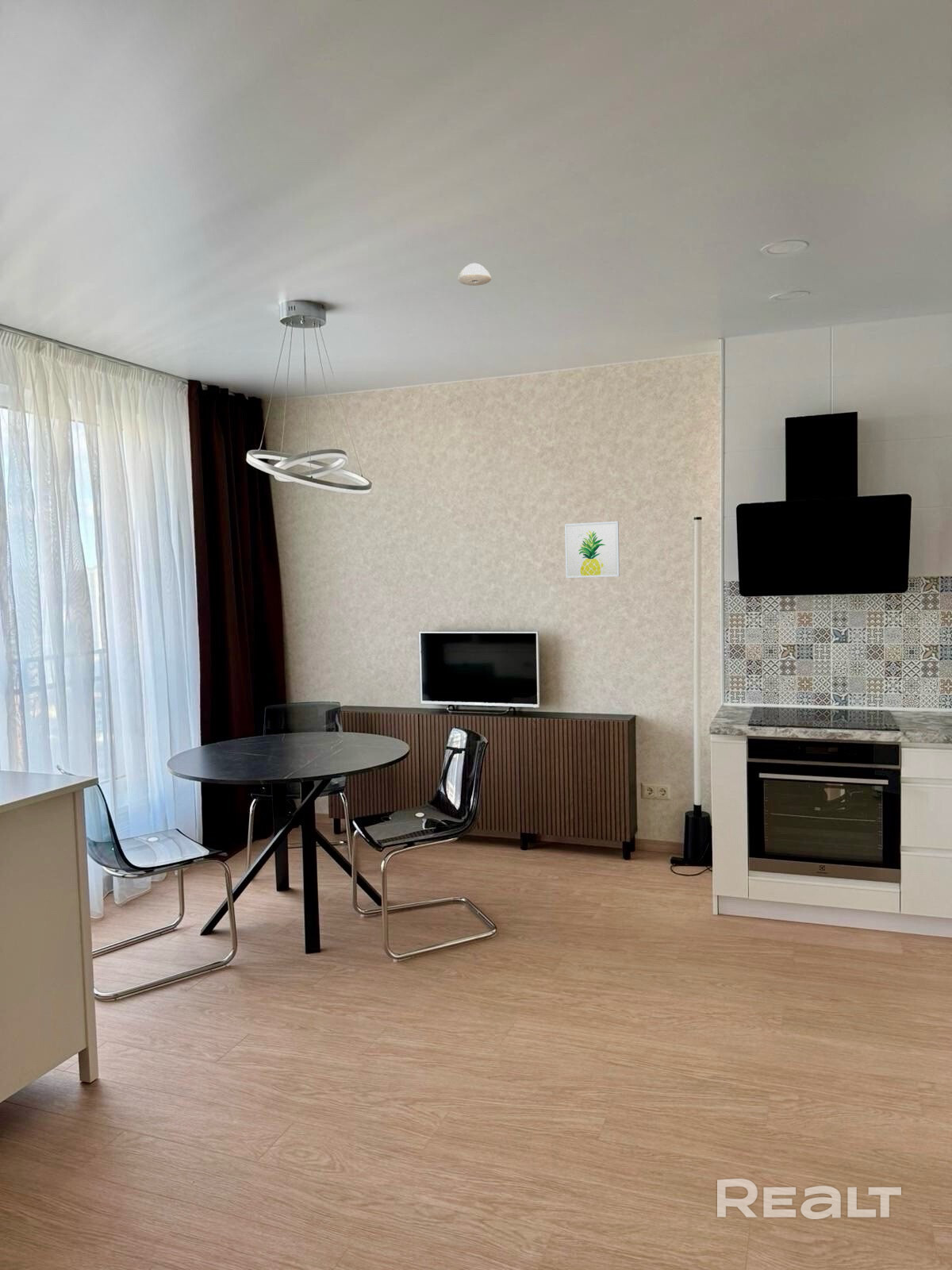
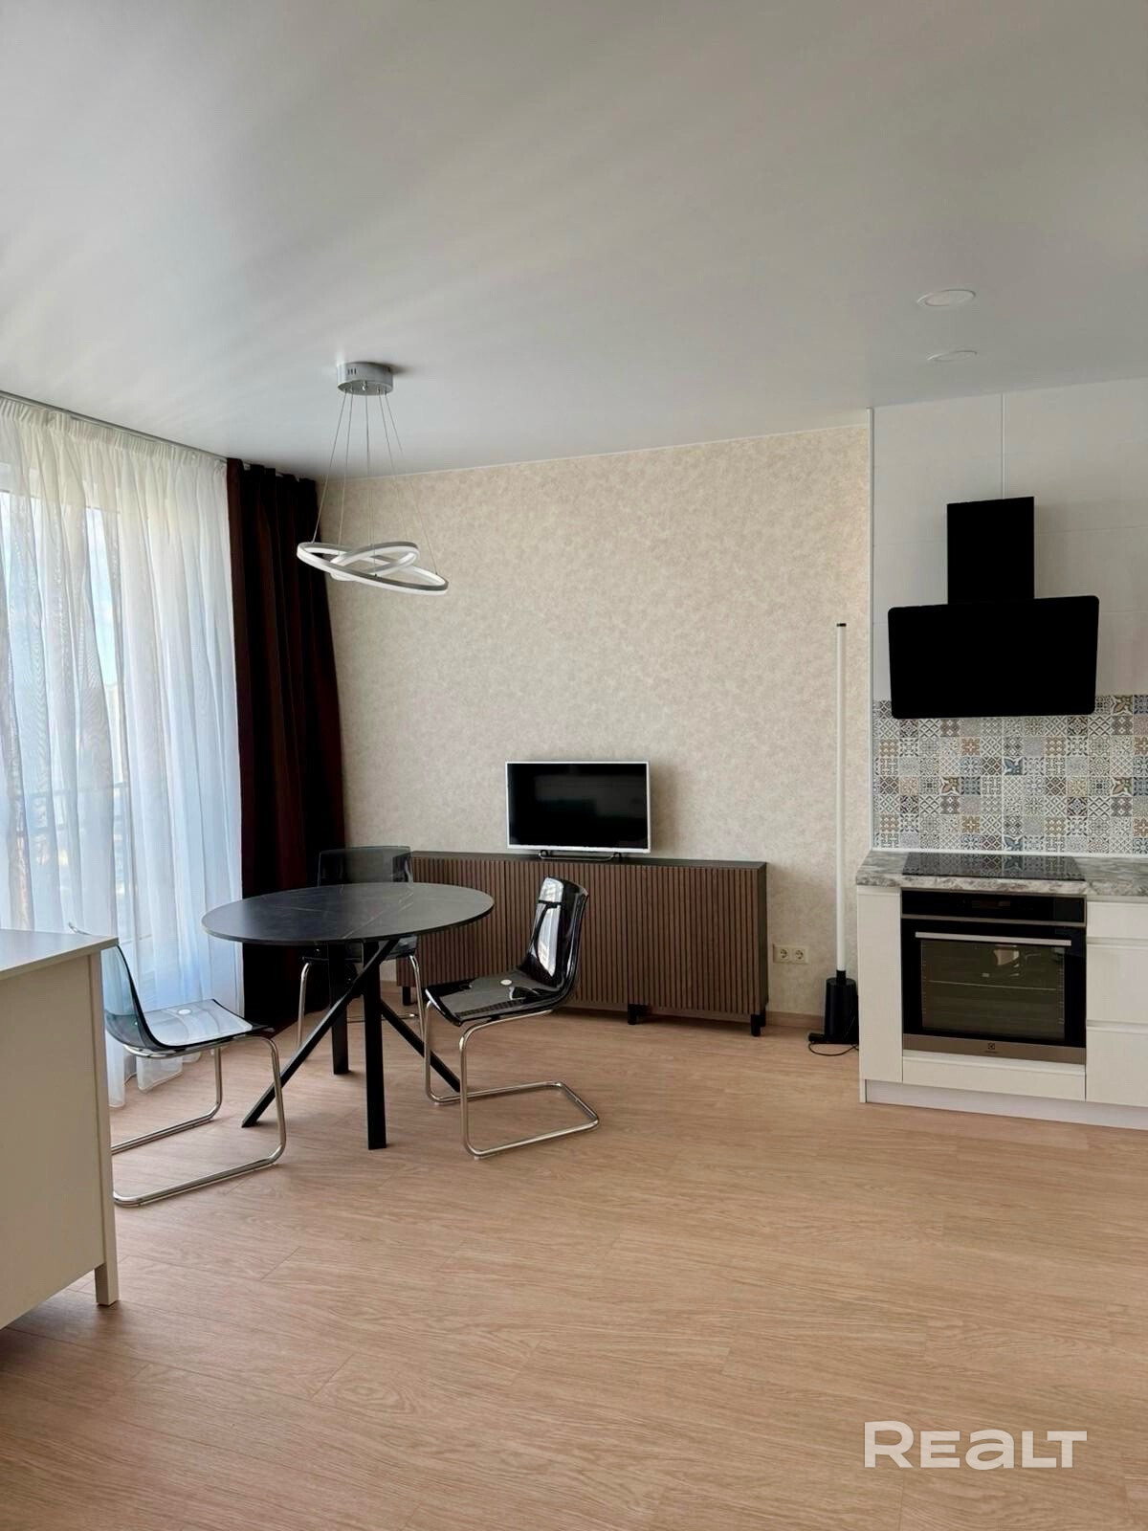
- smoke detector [457,263,492,287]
- wall art [564,521,620,579]
